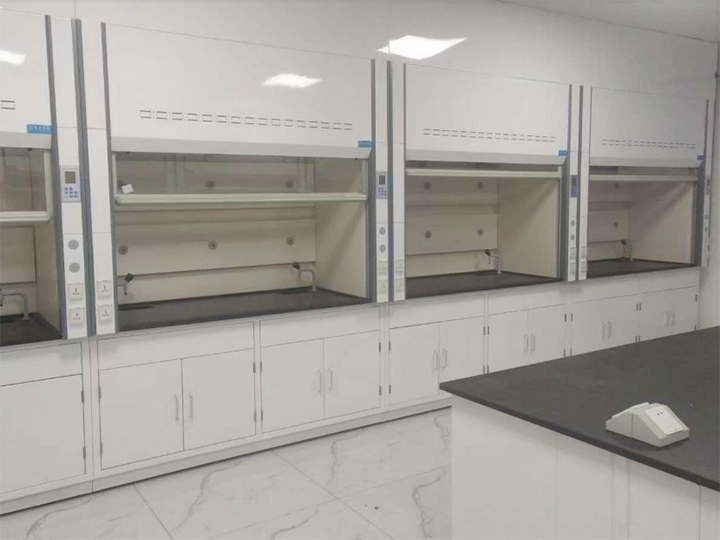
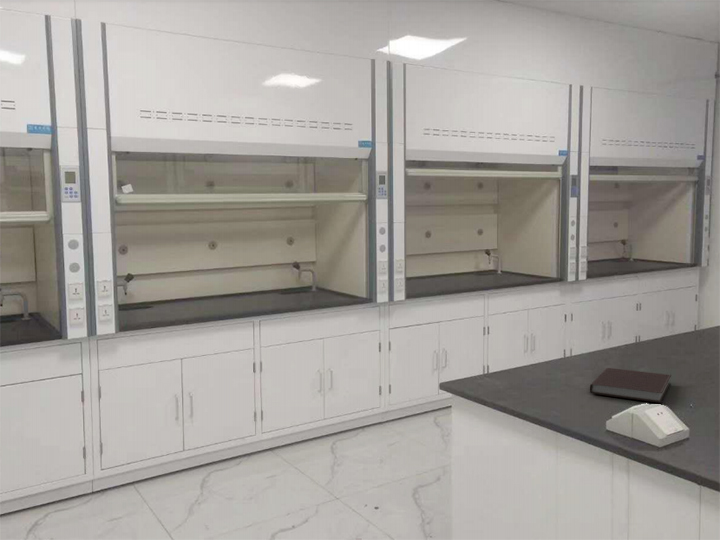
+ notebook [589,367,672,404]
